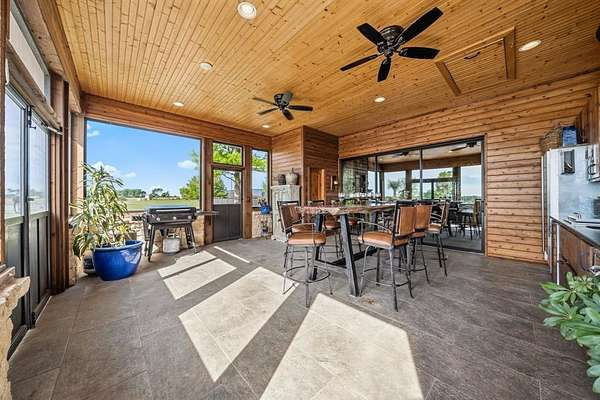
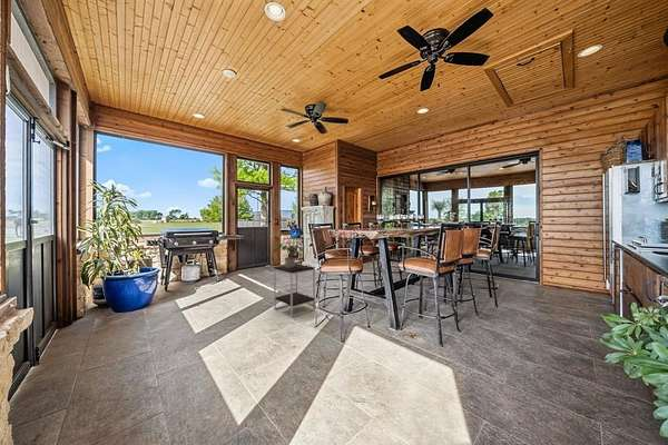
+ potted plant [275,240,305,268]
+ side table [273,263,316,318]
